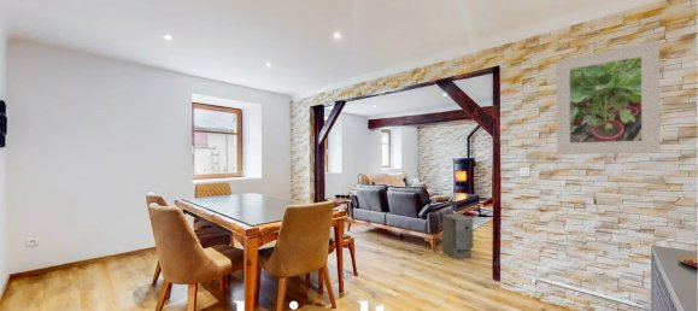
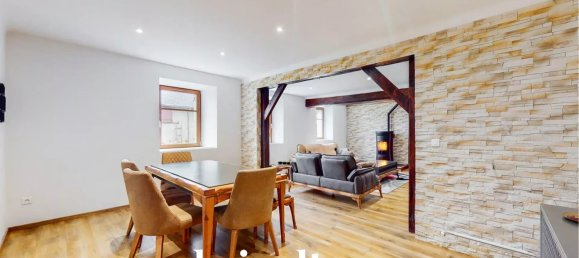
- air purifier [441,212,475,259]
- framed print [556,40,662,156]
